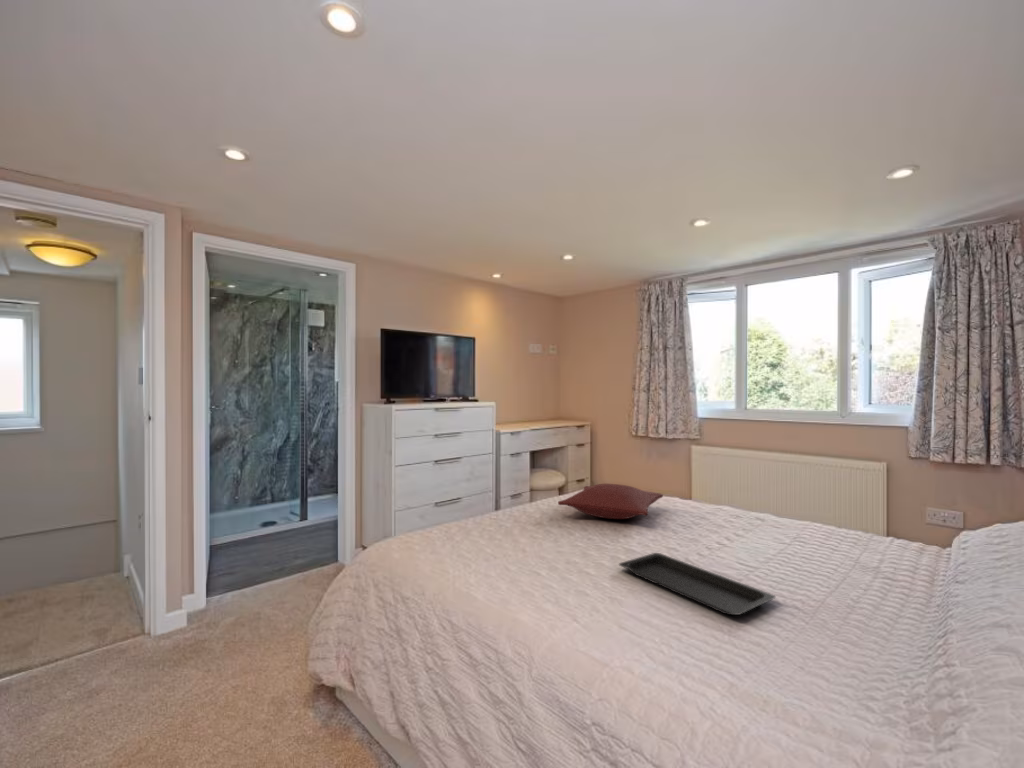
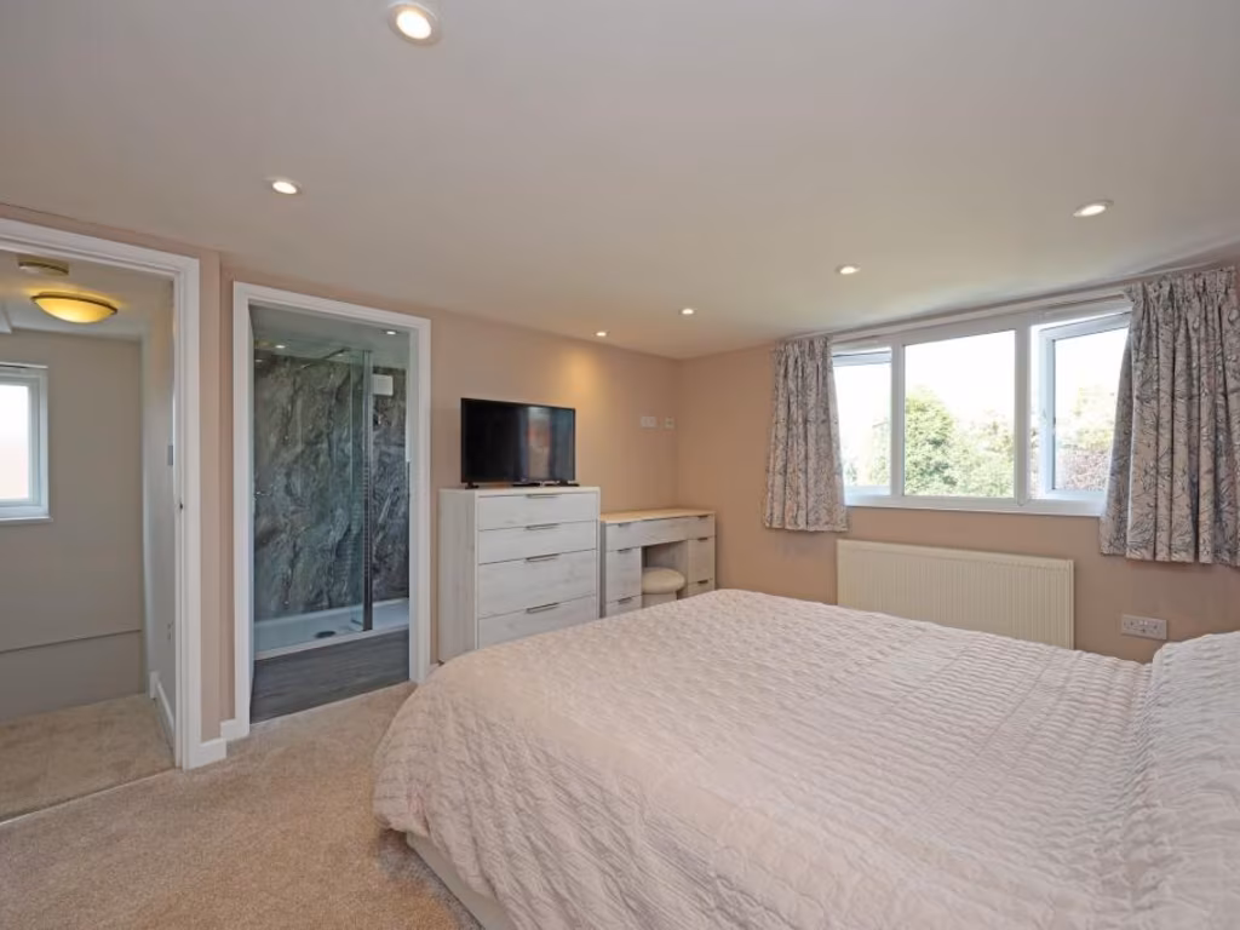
- pillow [557,483,664,520]
- serving tray [618,552,777,616]
